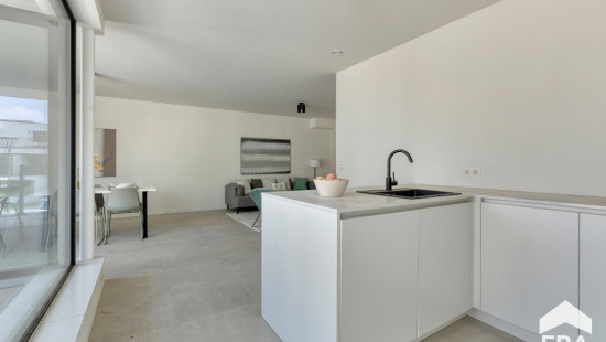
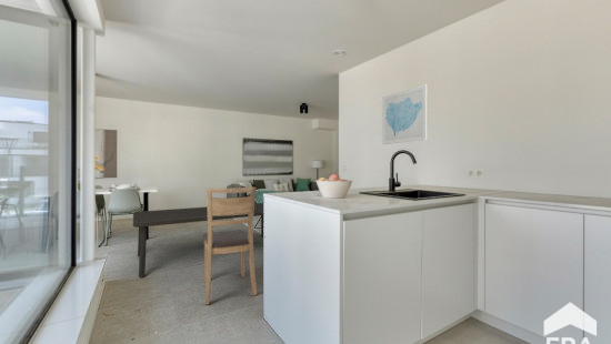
+ wall art [381,83,428,145]
+ chair [202,186,258,305]
+ dining table [132,202,264,277]
